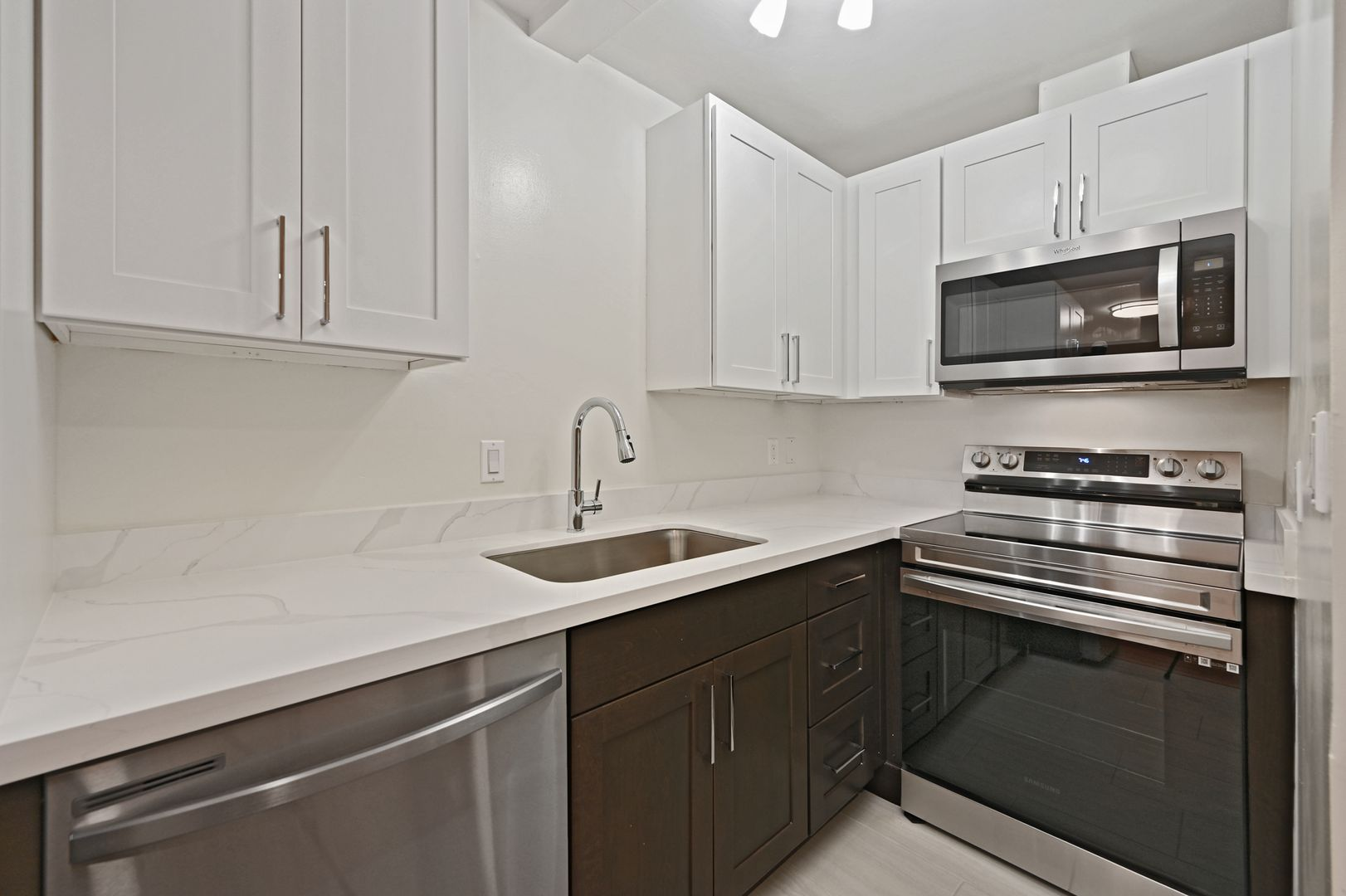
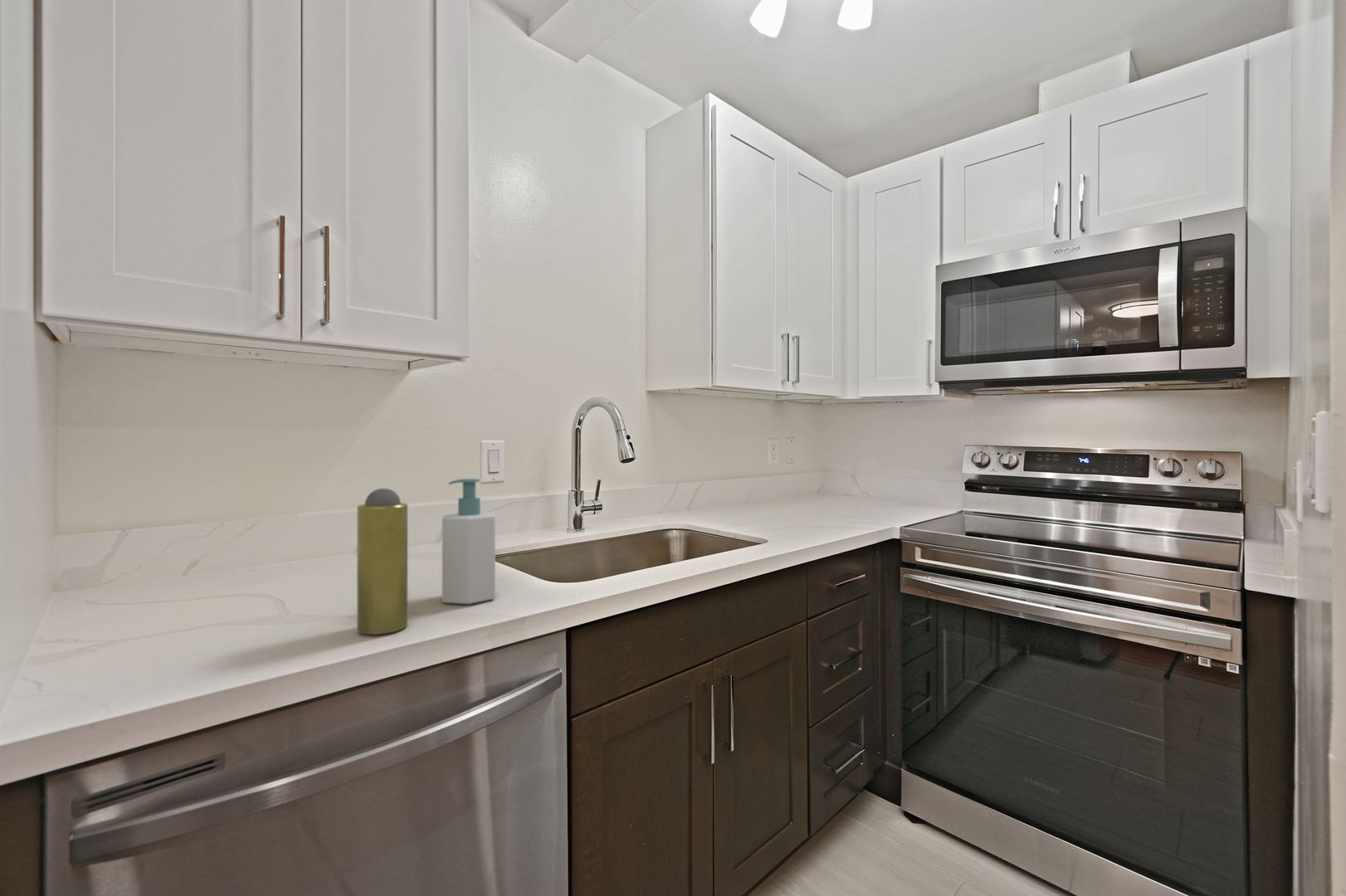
+ soap bottle [441,478,496,605]
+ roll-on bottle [356,487,408,635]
